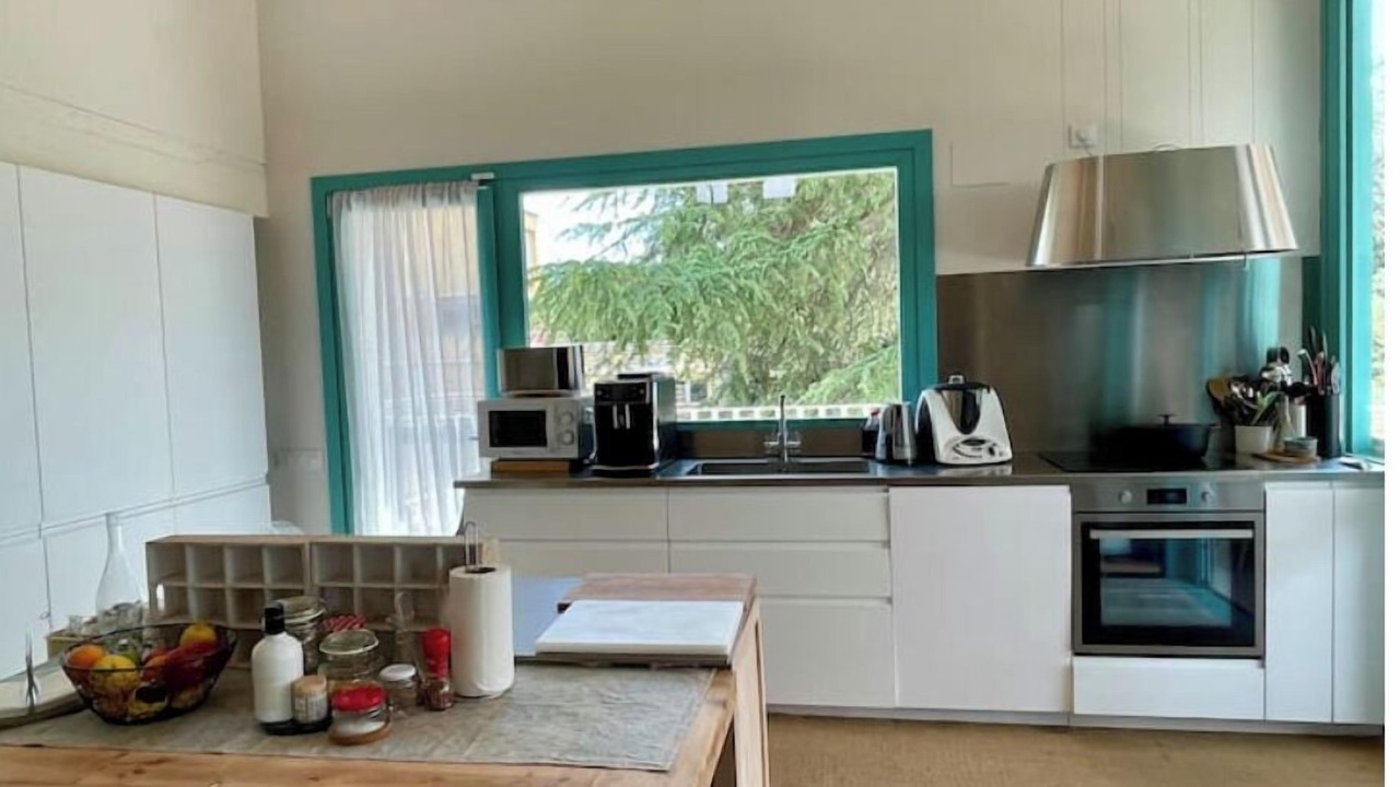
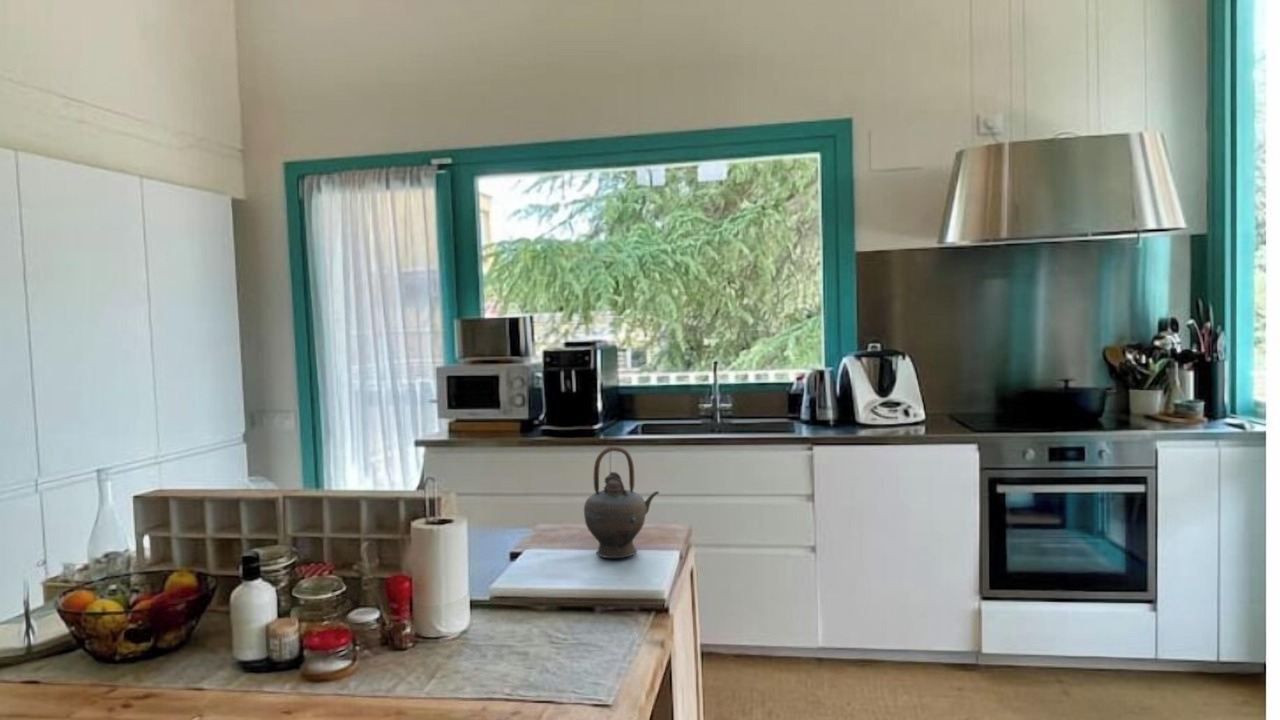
+ teapot [583,445,660,559]
